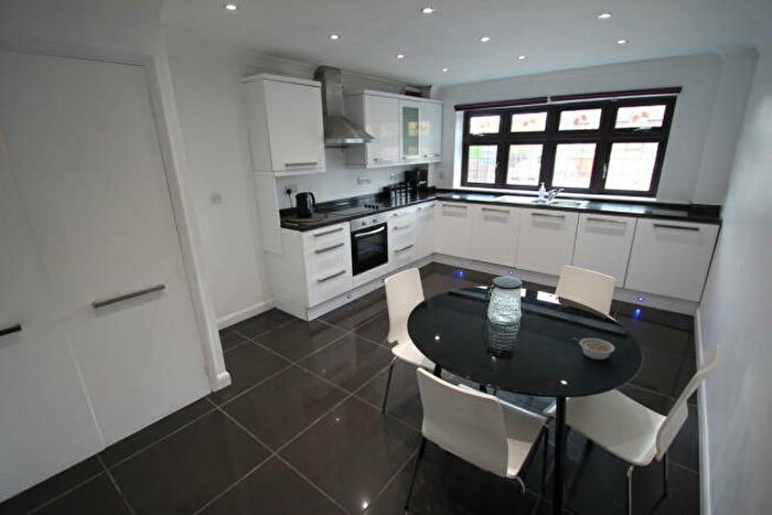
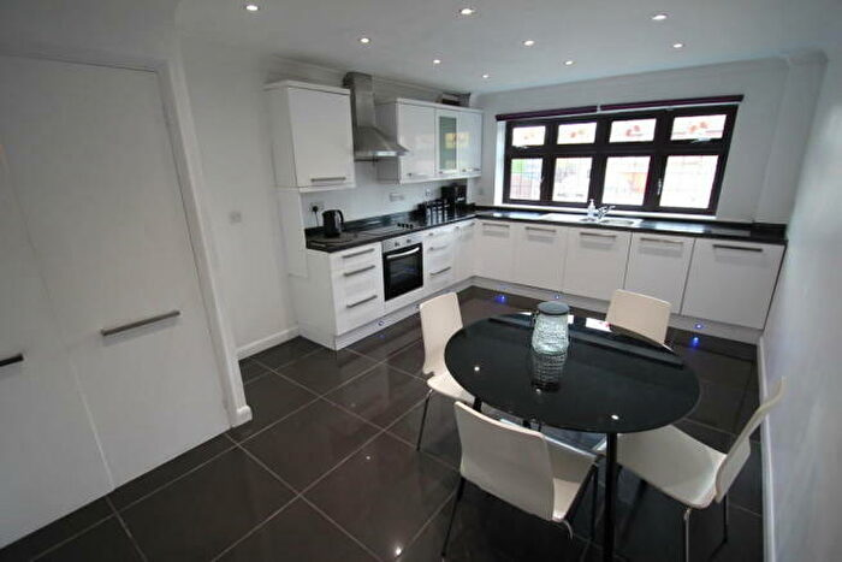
- legume [572,336,616,361]
